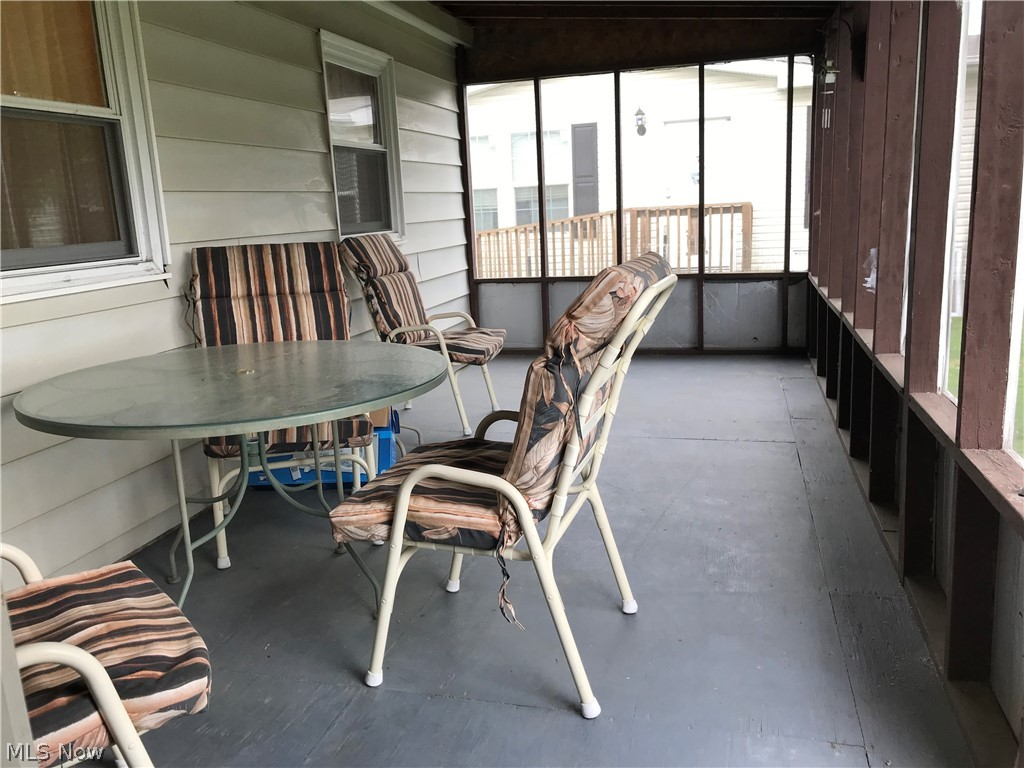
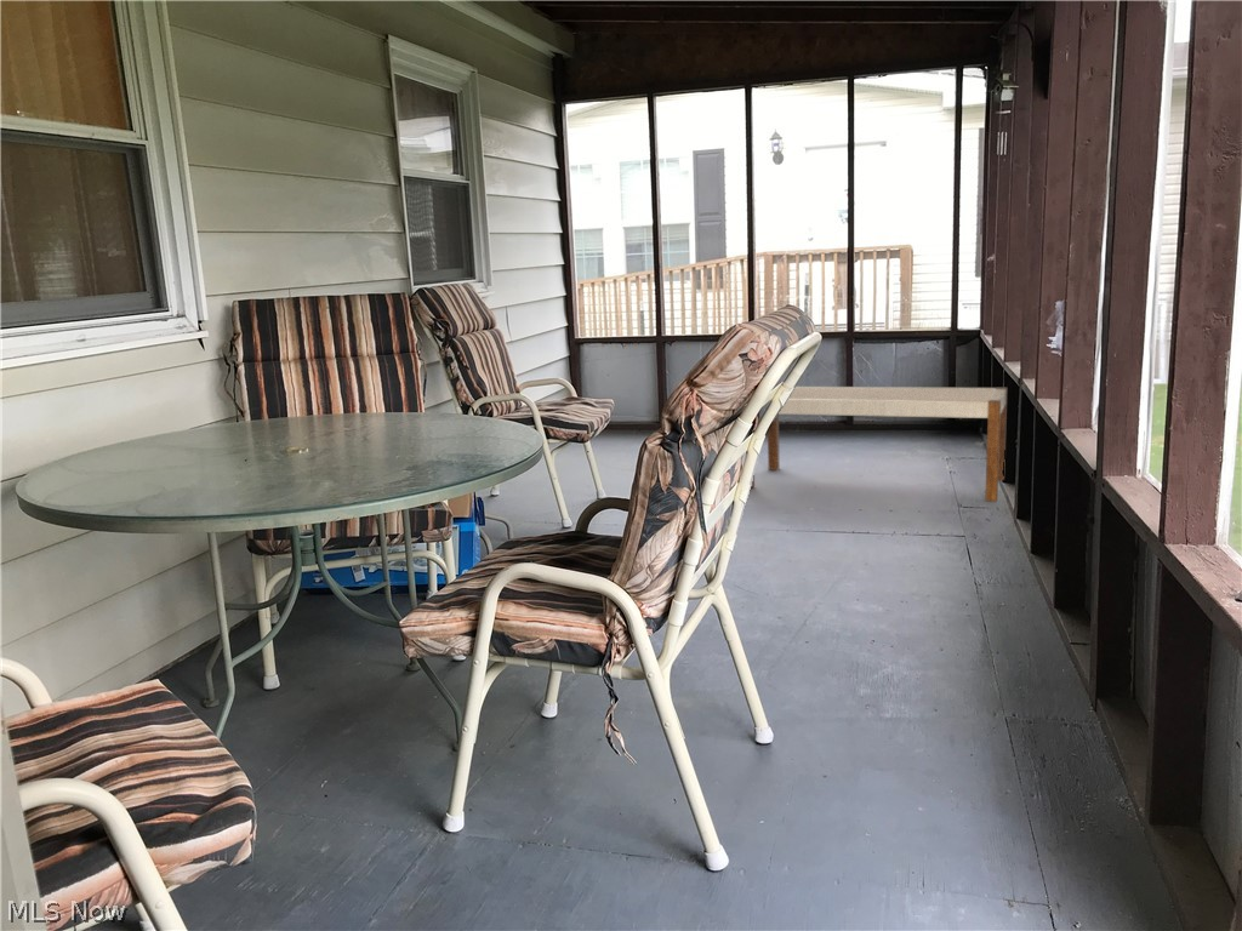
+ bench [750,385,1008,503]
